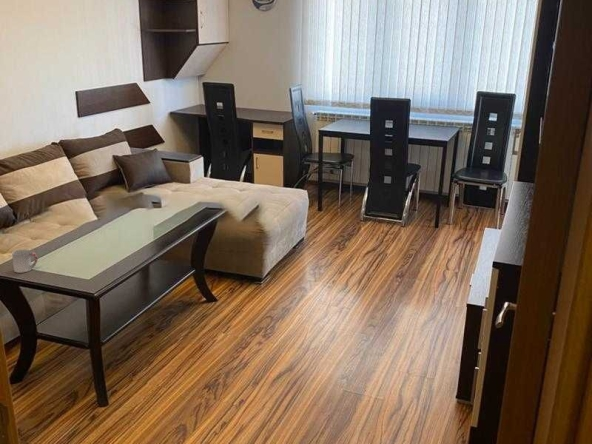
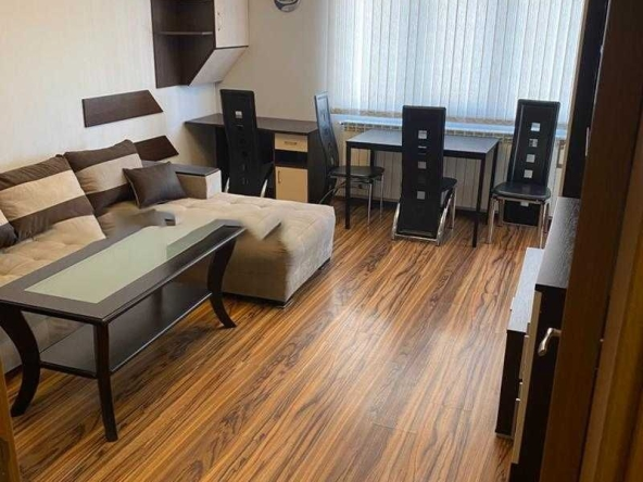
- cup [11,248,39,274]
